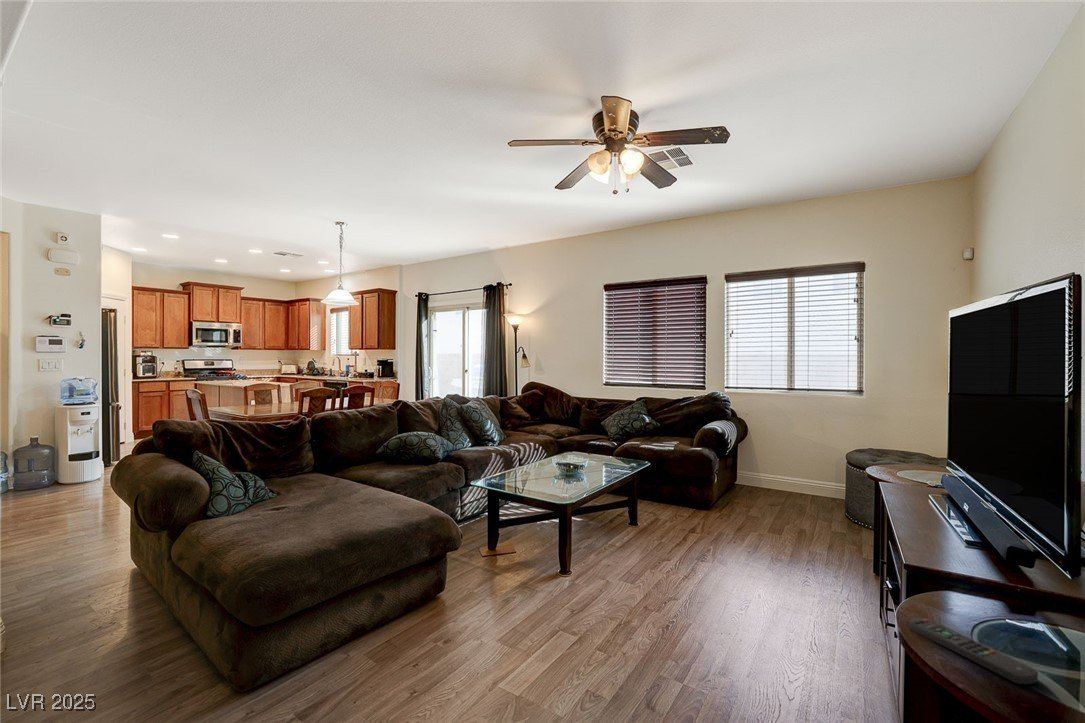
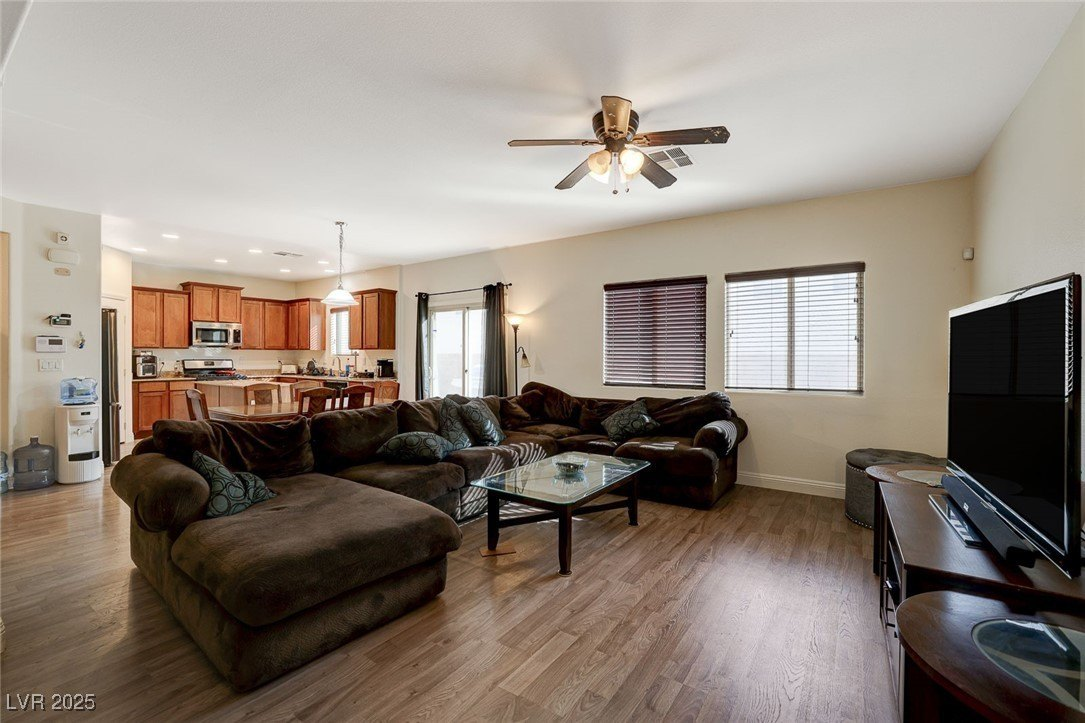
- remote control [908,617,1039,685]
